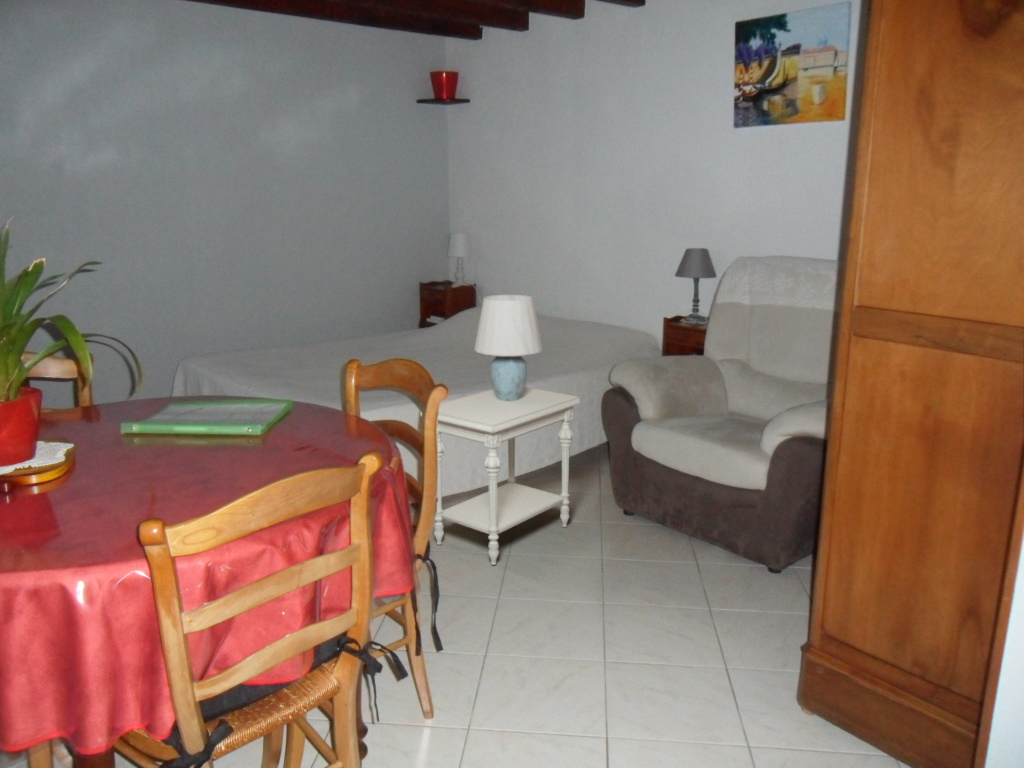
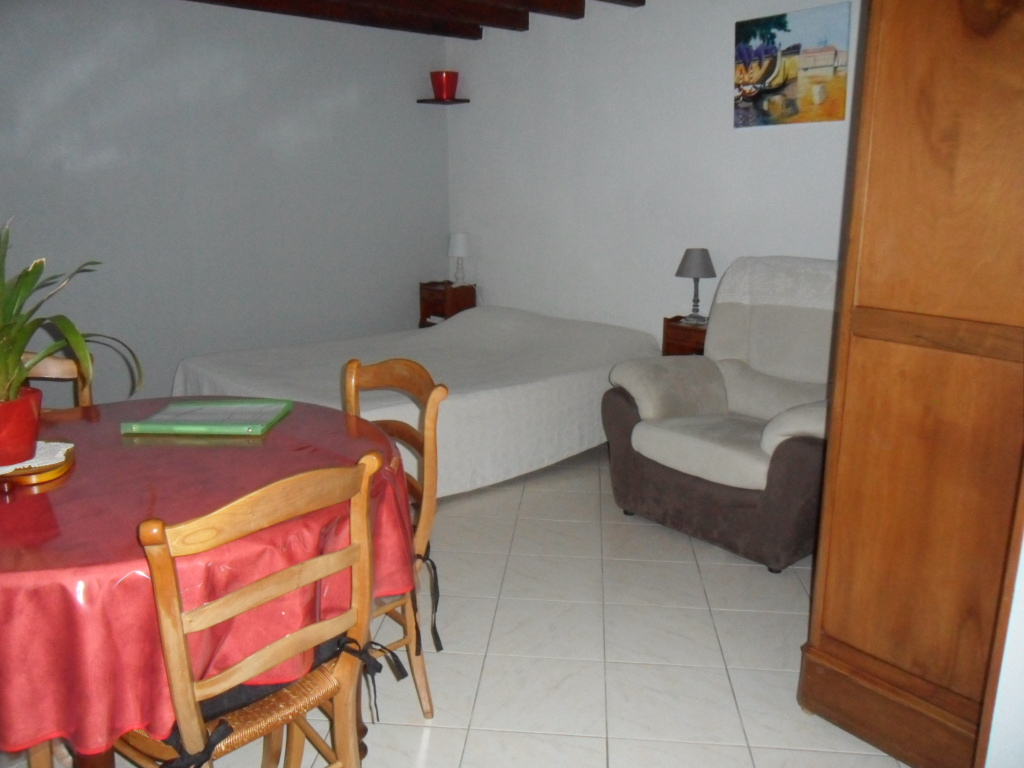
- side table [419,386,581,566]
- table lamp [473,294,544,401]
